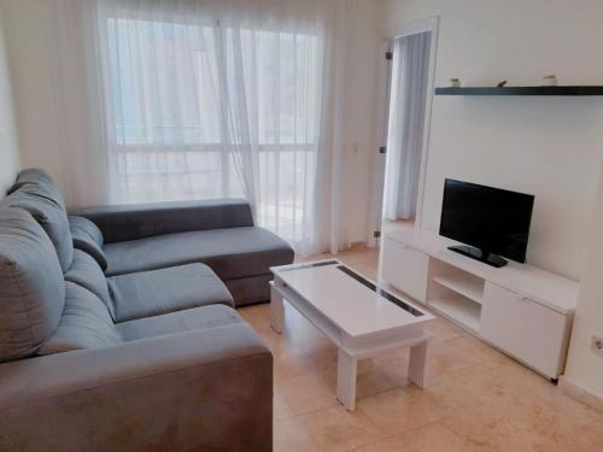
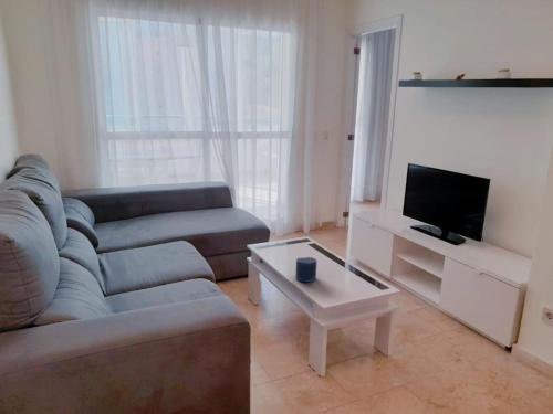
+ candle [294,256,317,283]
